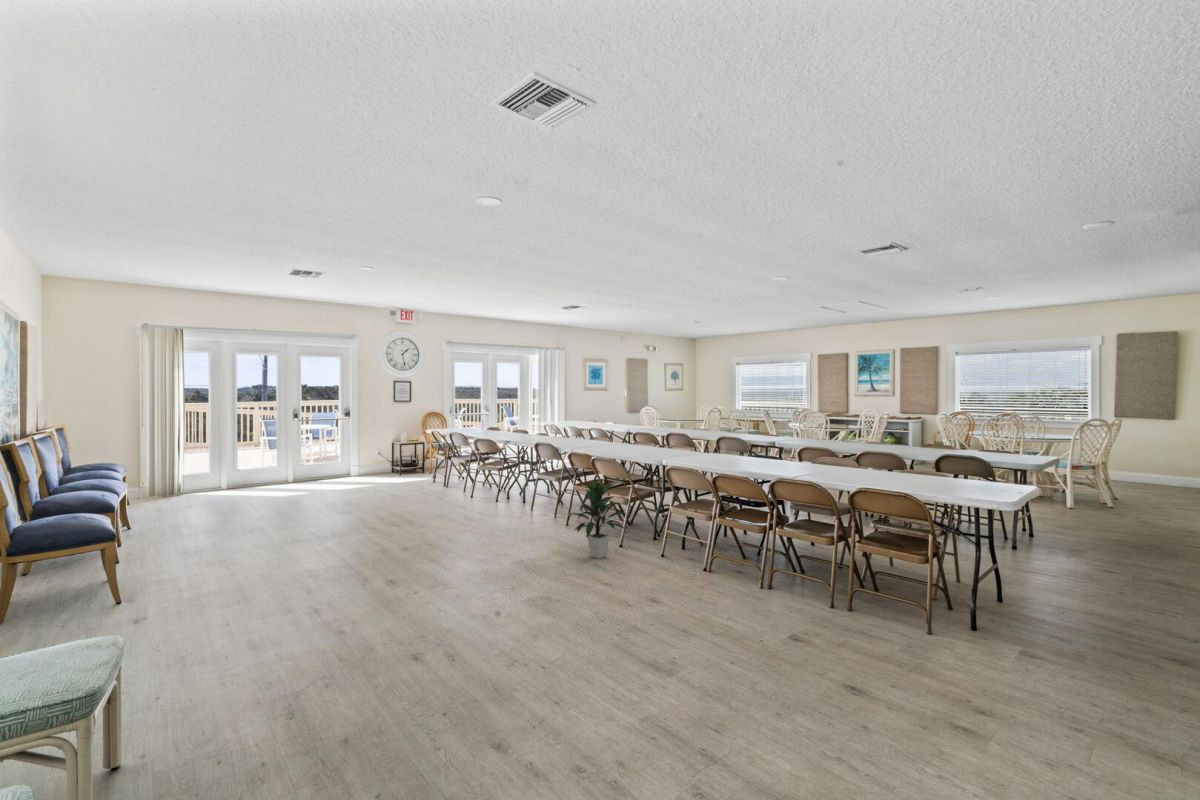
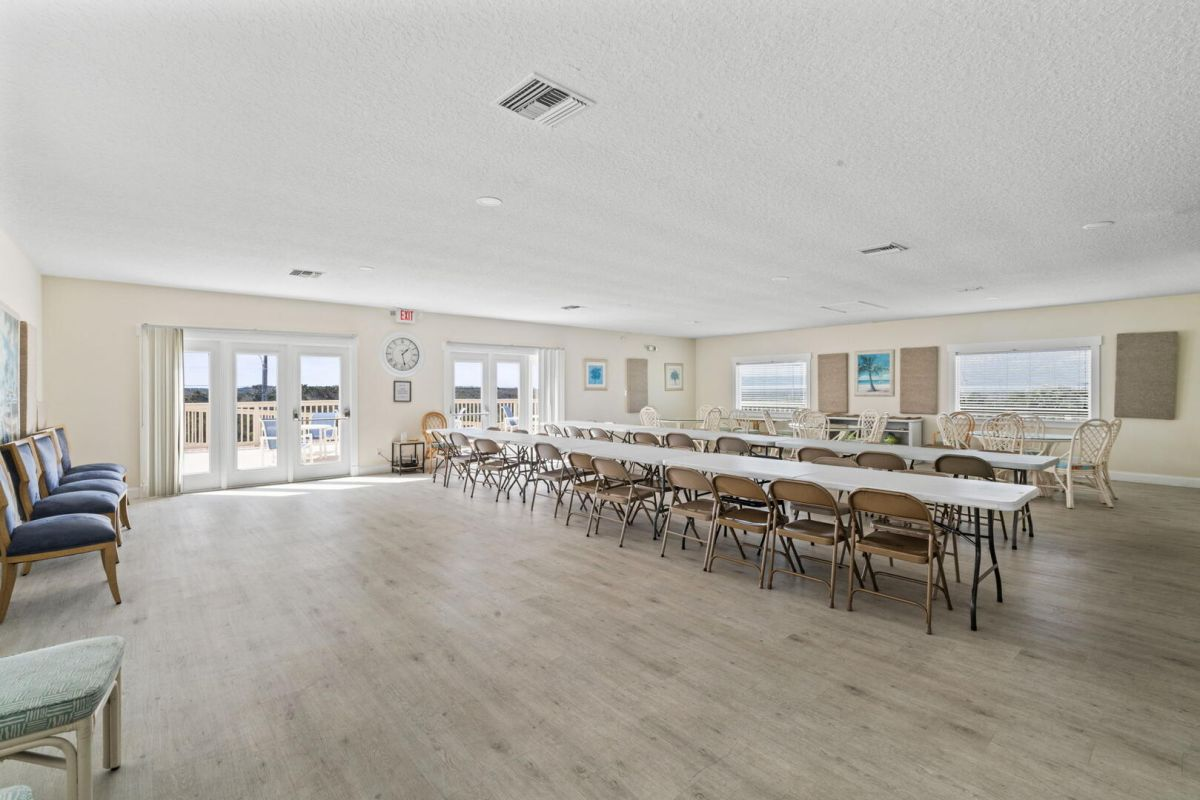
- indoor plant [572,480,627,559]
